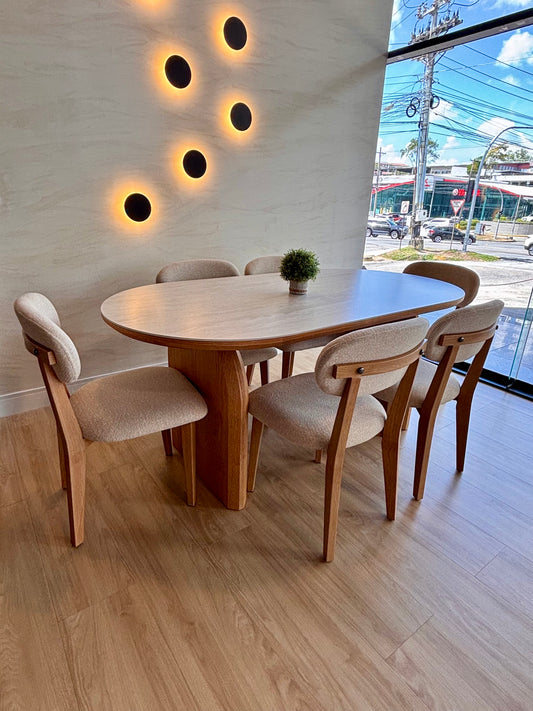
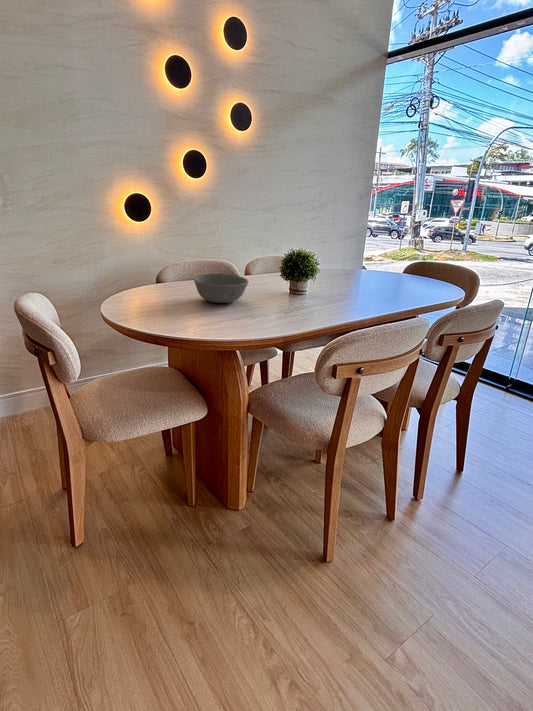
+ bowl [193,273,250,304]
